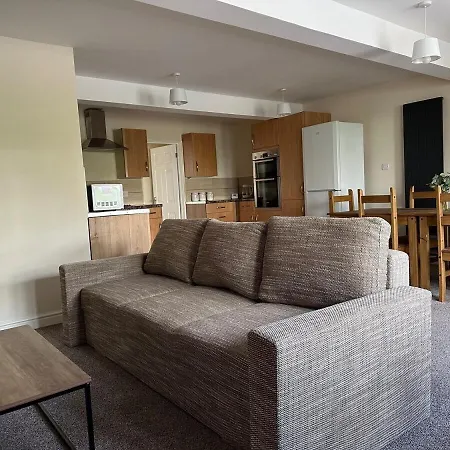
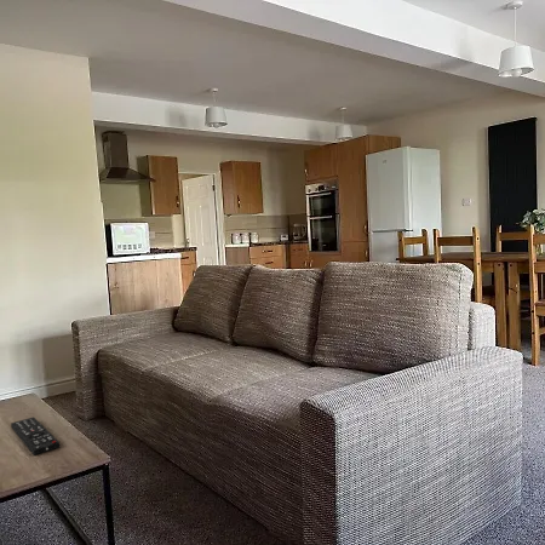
+ remote control [10,415,62,457]
